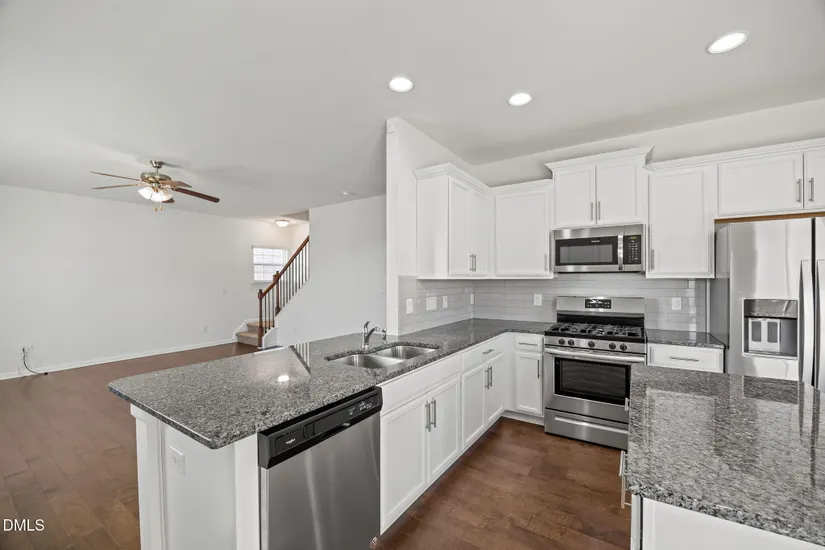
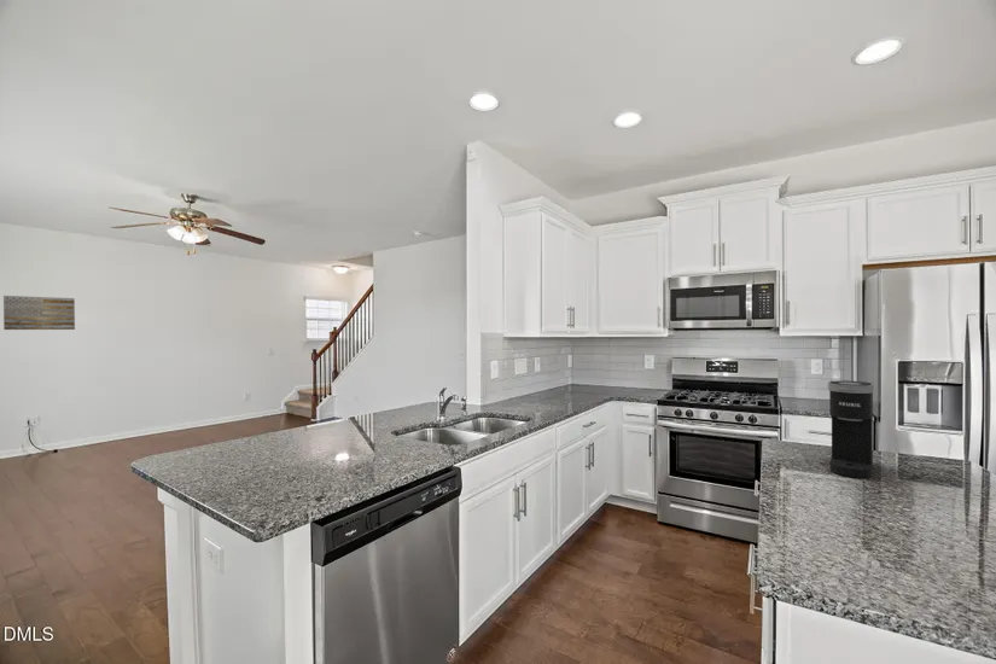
+ coffee maker [827,379,874,479]
+ wall art [2,295,76,331]
